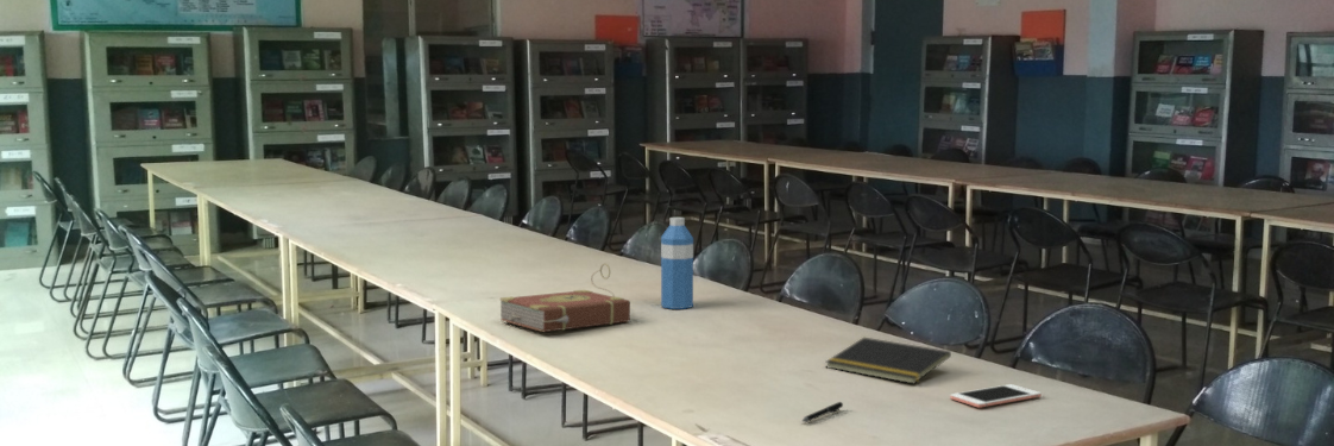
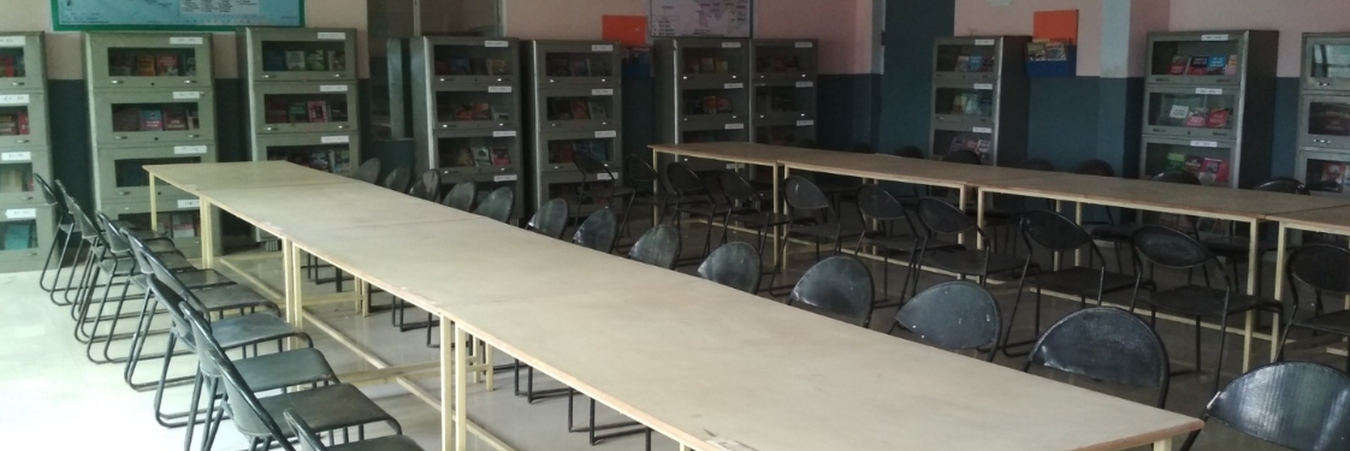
- book [499,263,631,333]
- cell phone [949,383,1043,409]
- water bottle [660,216,694,310]
- notepad [824,337,952,385]
- pen [801,401,844,423]
